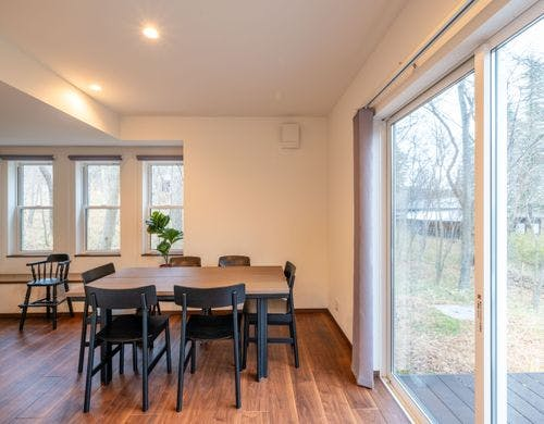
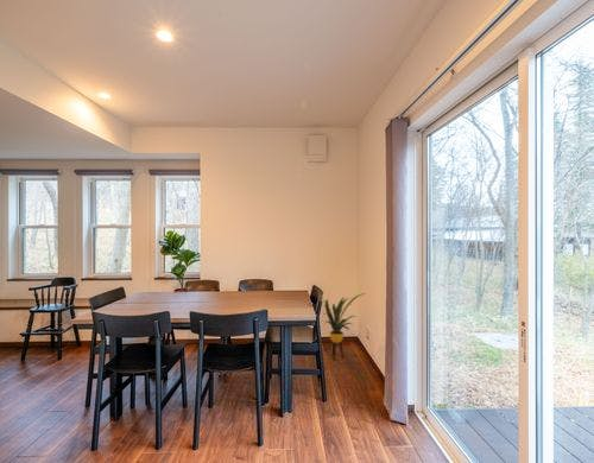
+ house plant [321,292,366,361]
